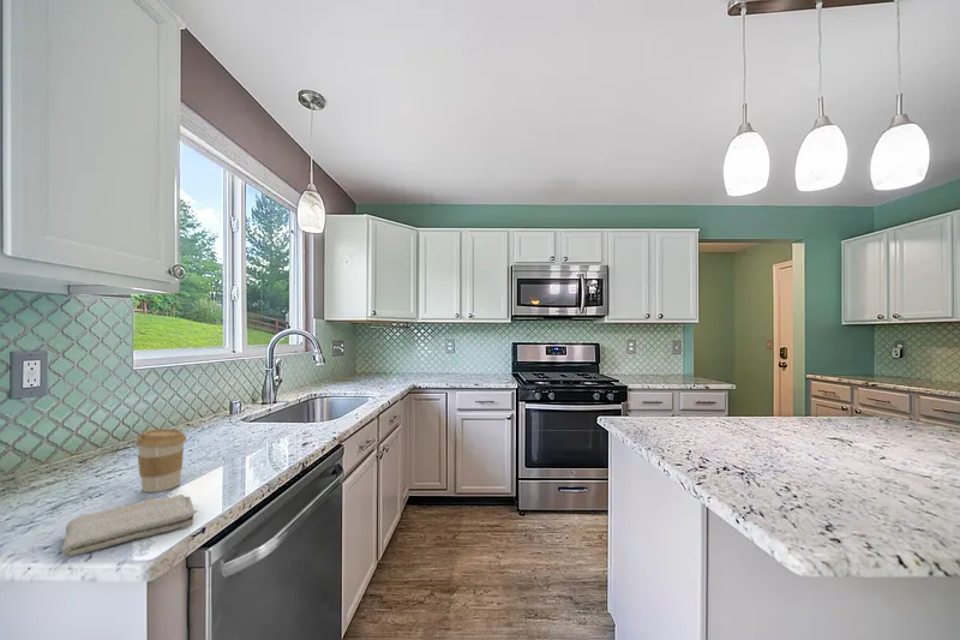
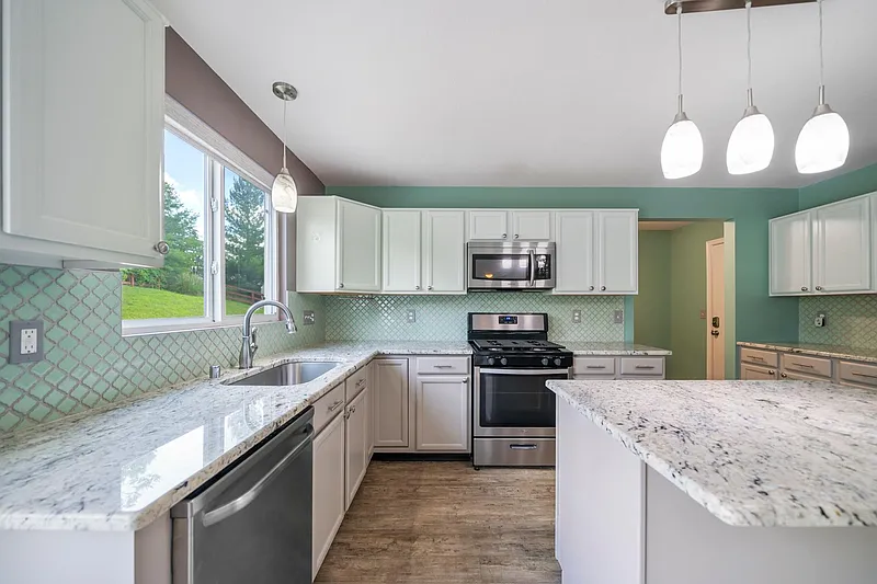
- coffee cup [134,427,188,494]
- washcloth [61,494,198,557]
